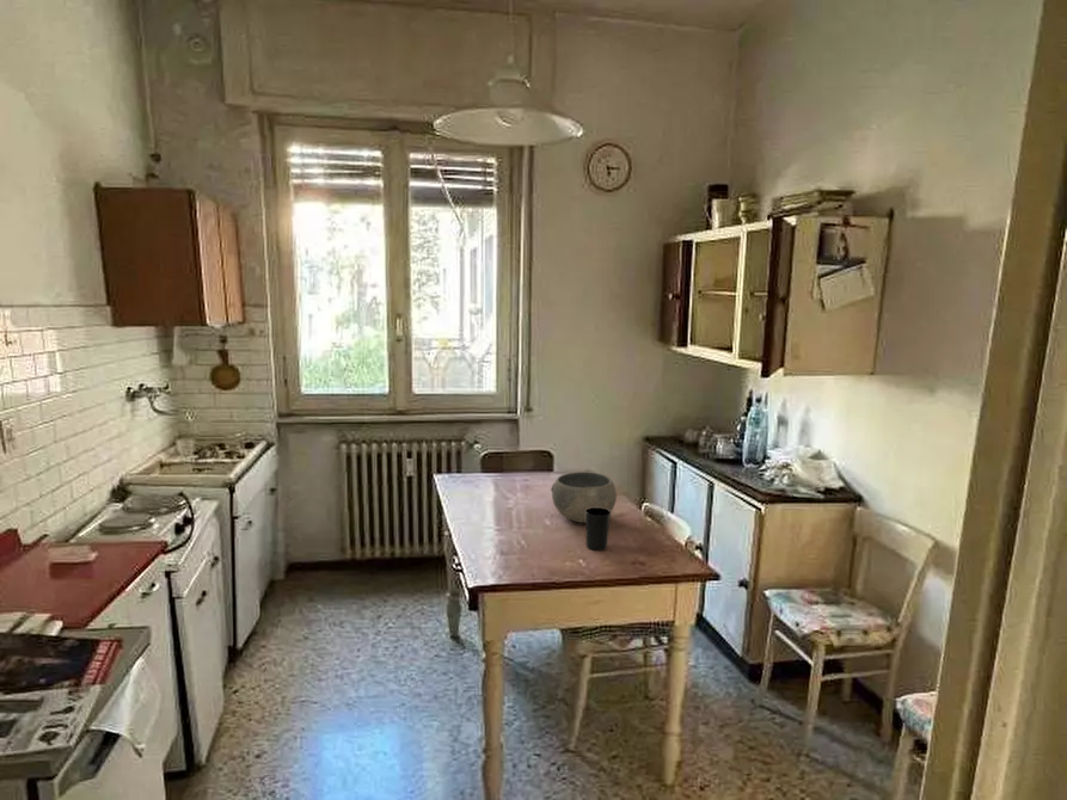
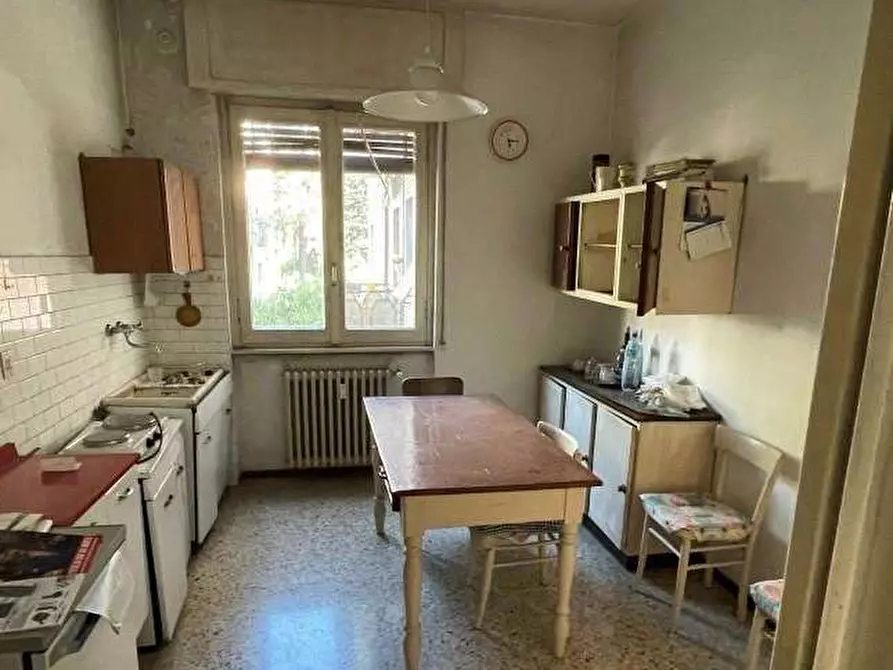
- bowl [550,470,618,524]
- cup [584,507,612,552]
